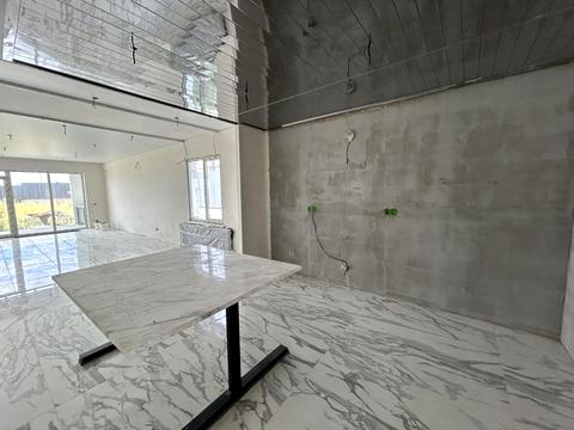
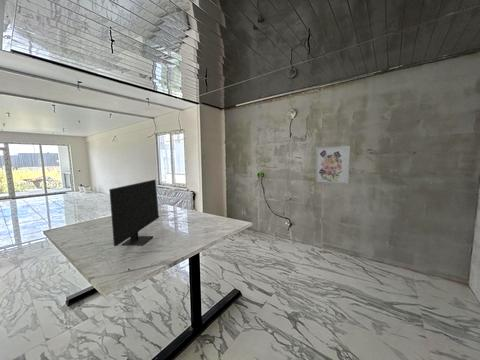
+ wall art [315,145,351,186]
+ computer monitor [108,178,165,247]
